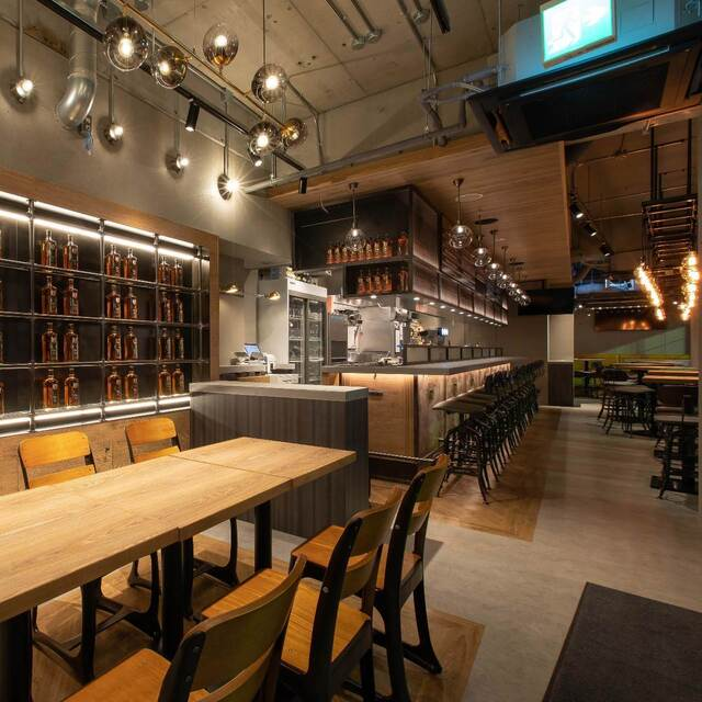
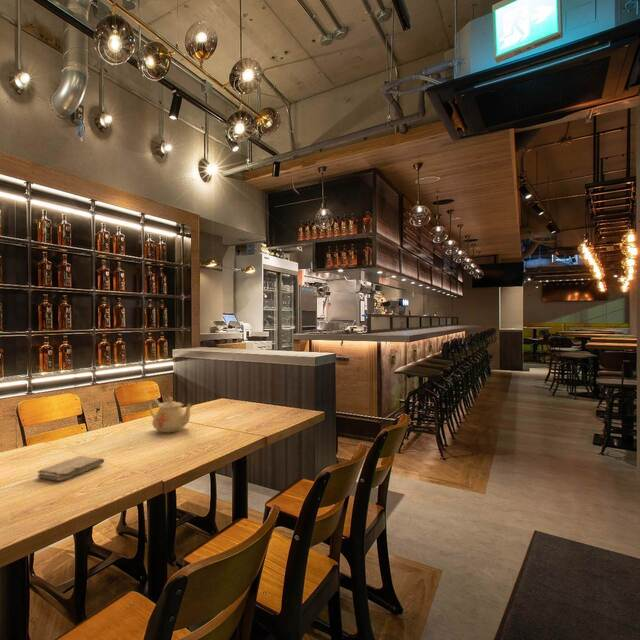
+ teapot [147,395,194,433]
+ washcloth [37,455,105,482]
